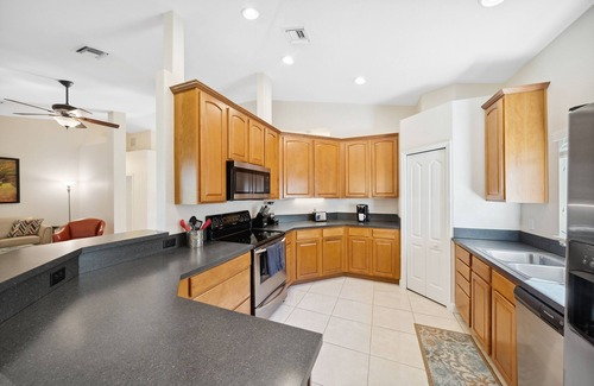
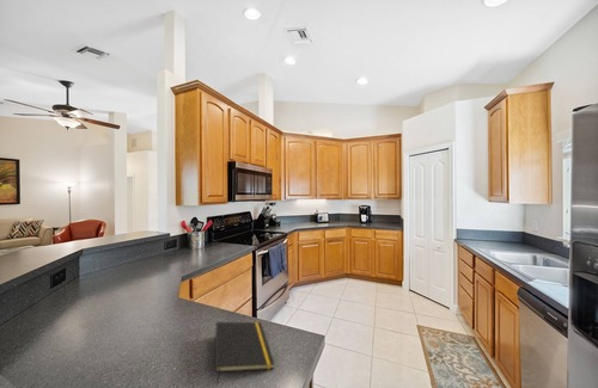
+ notepad [214,321,276,384]
